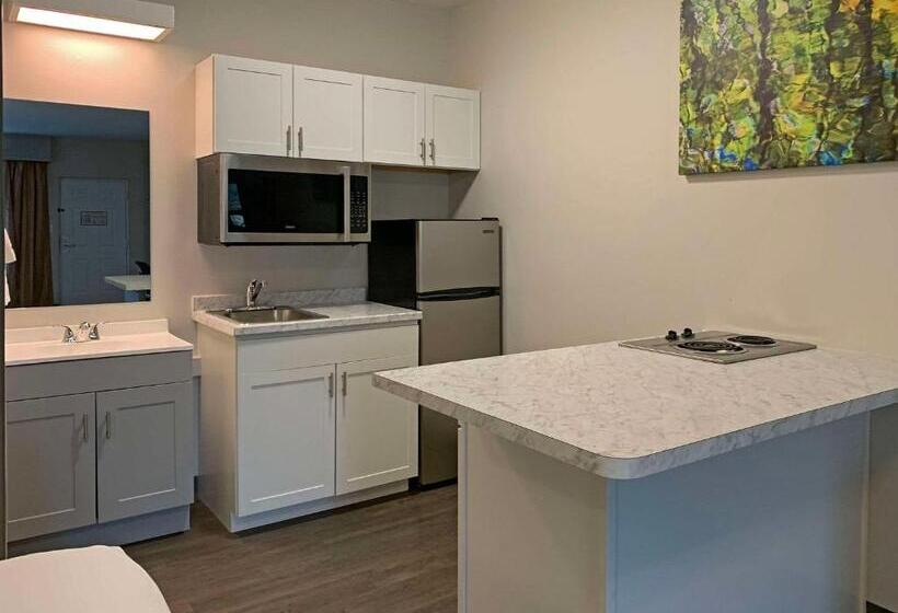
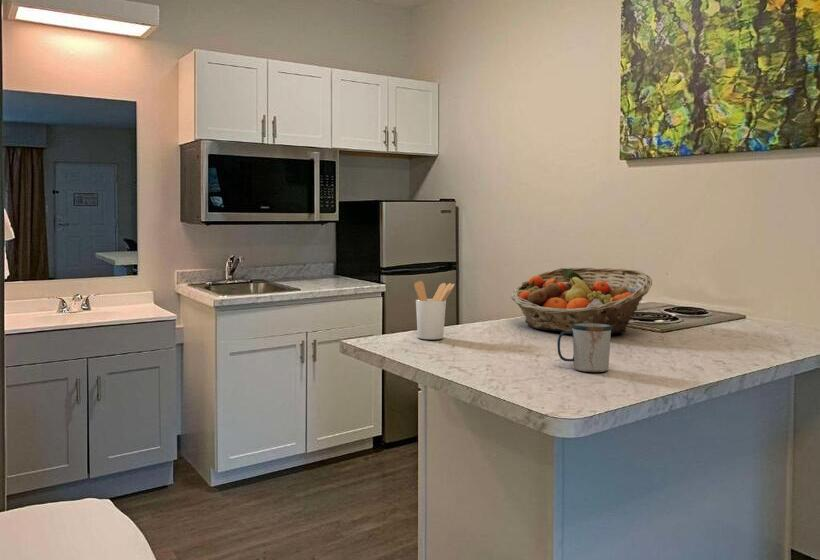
+ utensil holder [413,280,456,340]
+ mug [556,323,612,373]
+ fruit basket [510,267,653,334]
